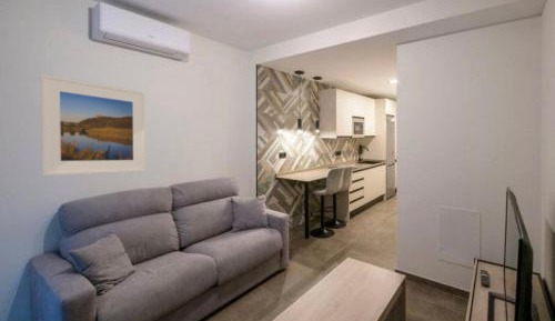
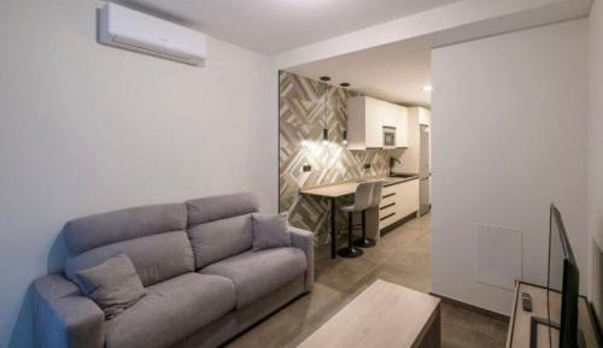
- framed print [40,72,147,177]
